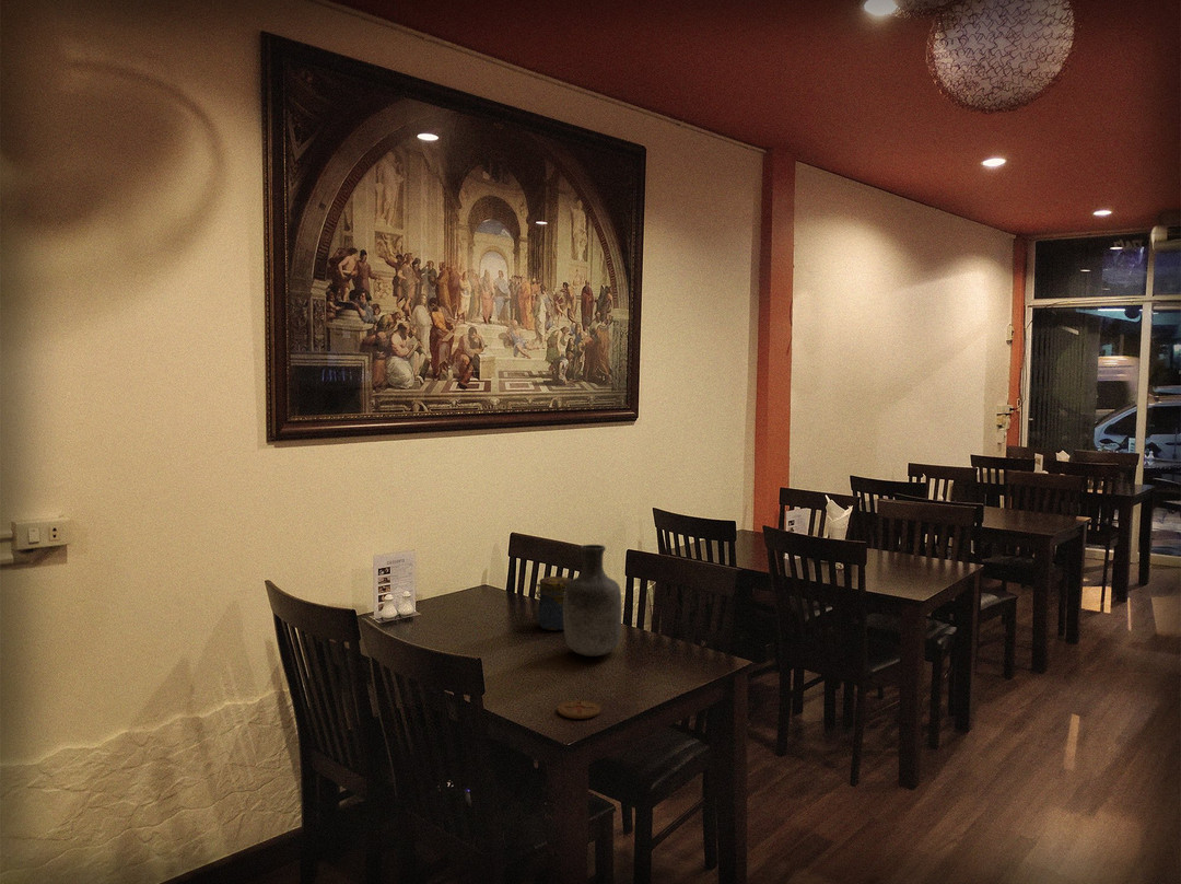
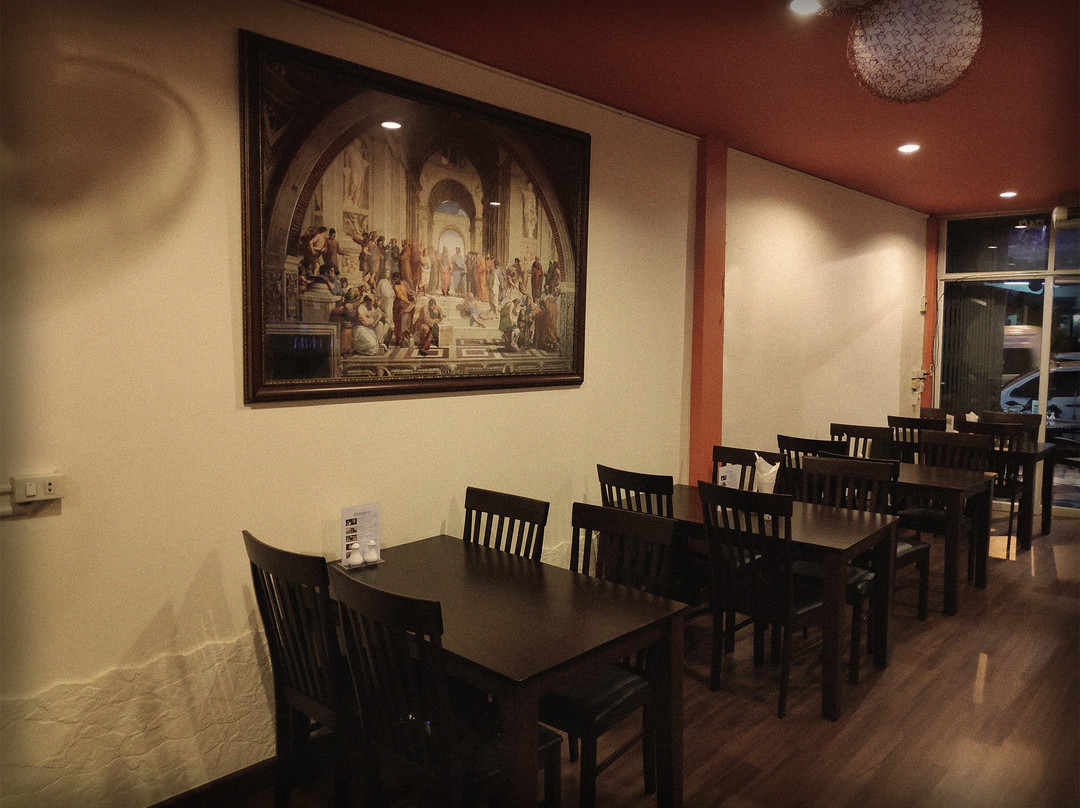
- jar [534,575,573,631]
- coaster [557,699,601,720]
- vase [563,544,622,658]
